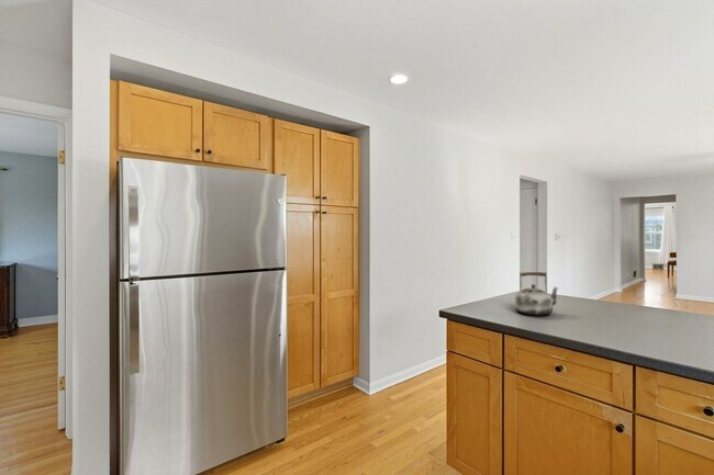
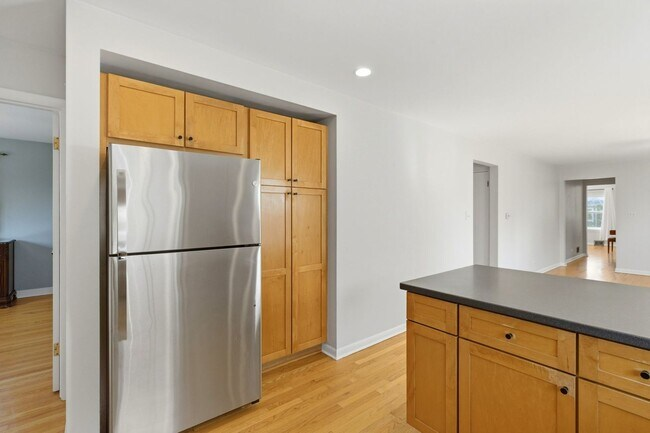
- kettle [514,271,560,316]
